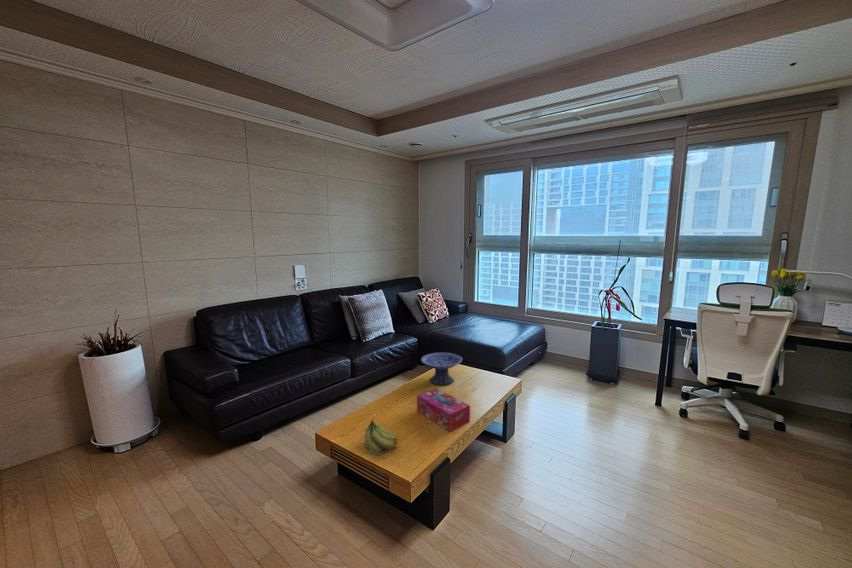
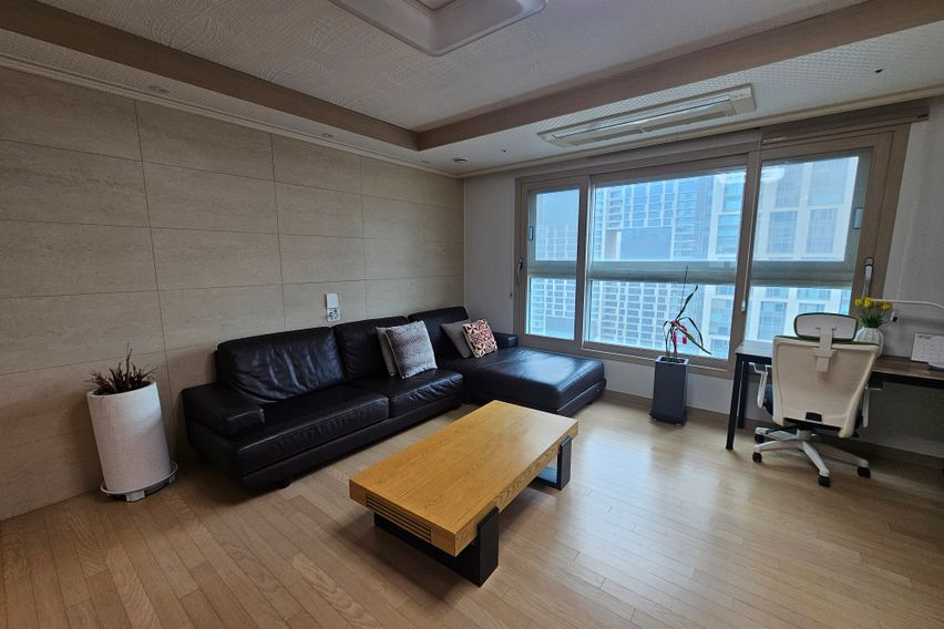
- decorative bowl [420,352,463,386]
- fruit [364,420,398,455]
- tissue box [416,387,471,433]
